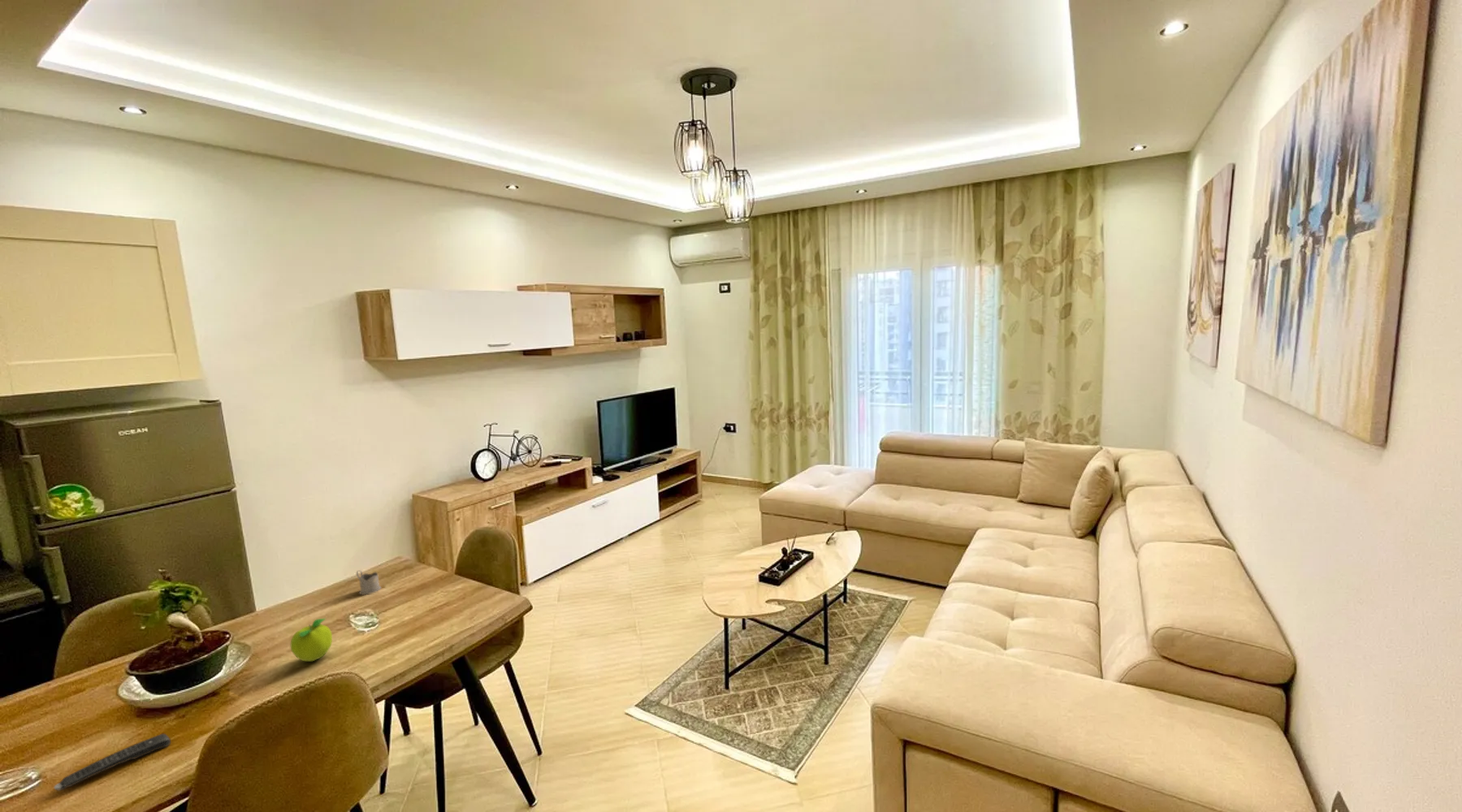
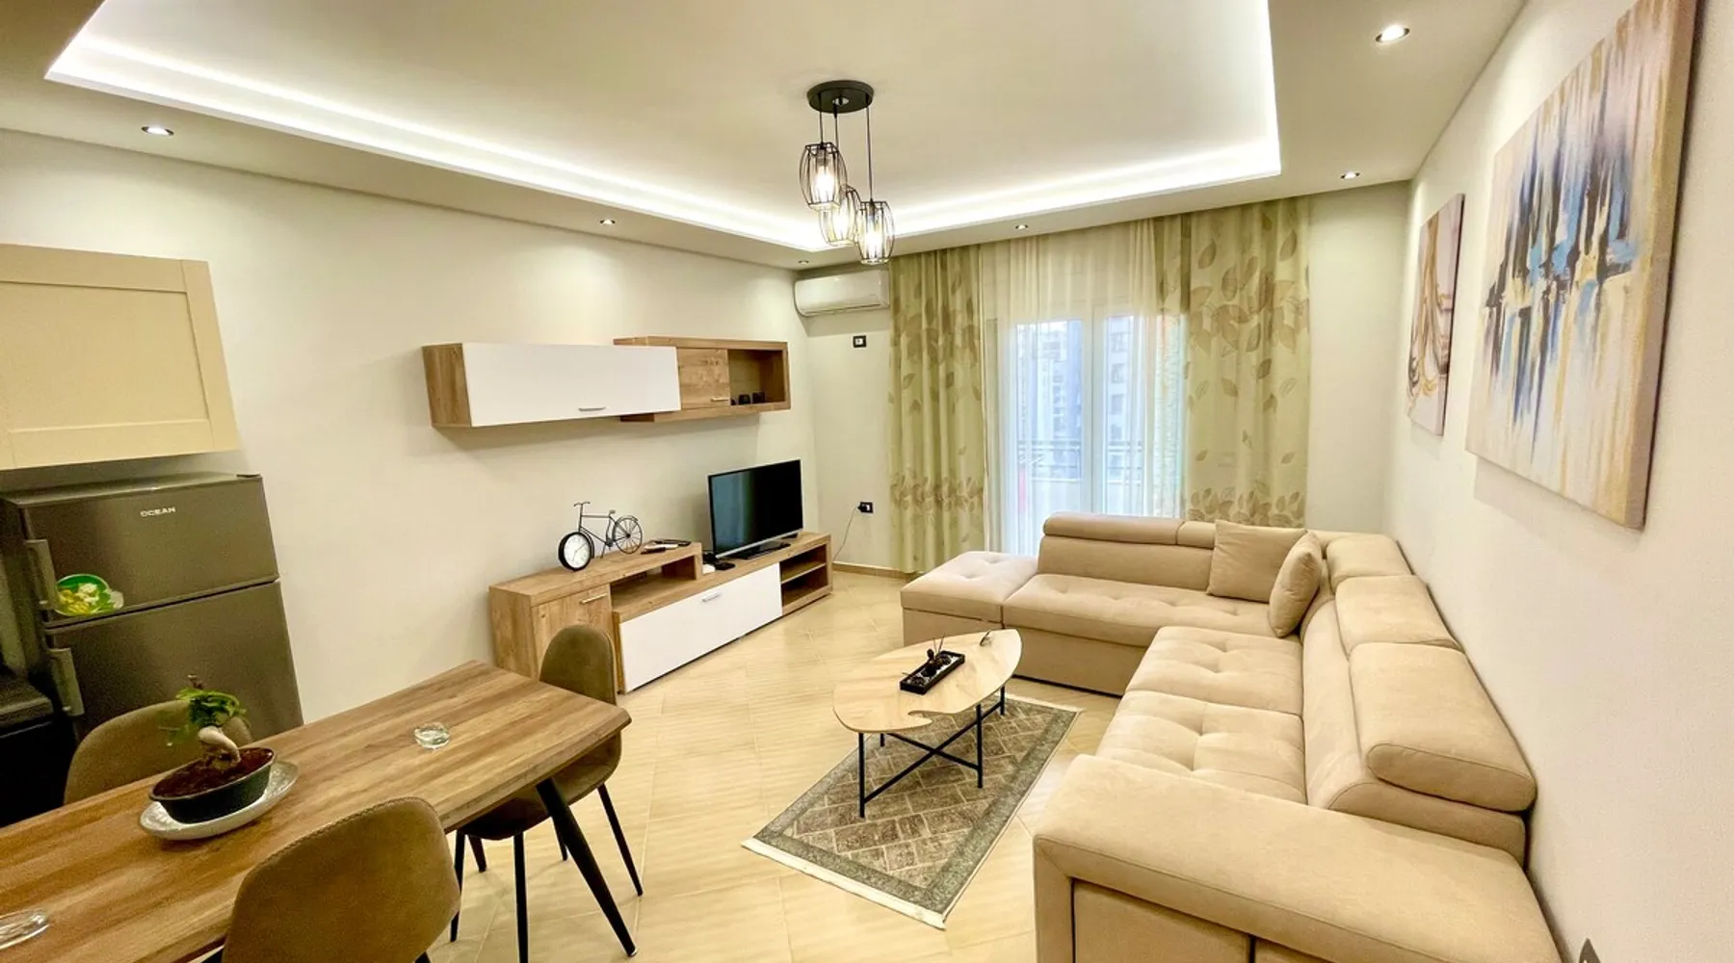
- fruit [290,618,333,662]
- remote control [53,733,171,791]
- tea glass holder [356,569,382,595]
